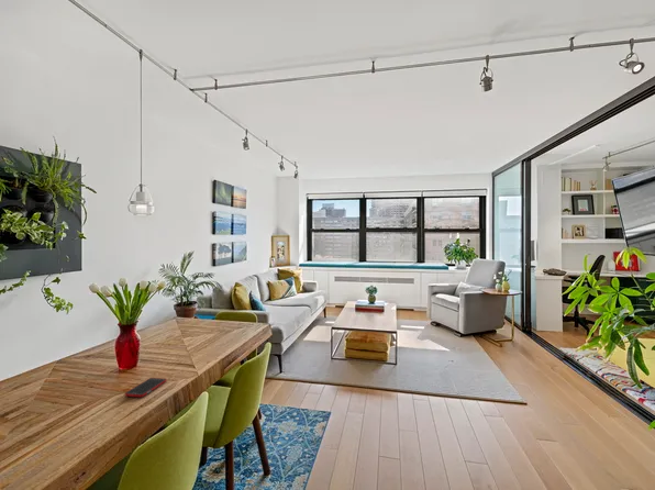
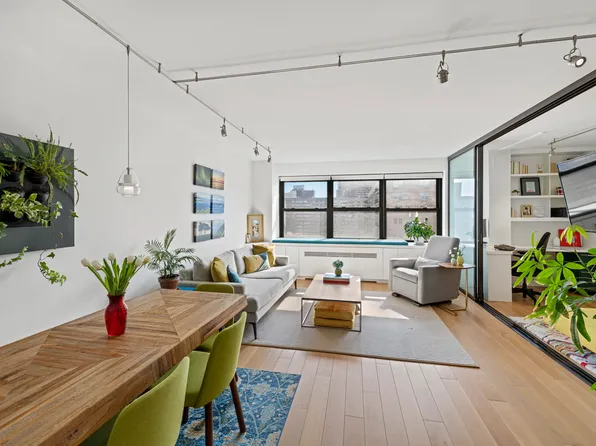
- cell phone [123,377,168,398]
